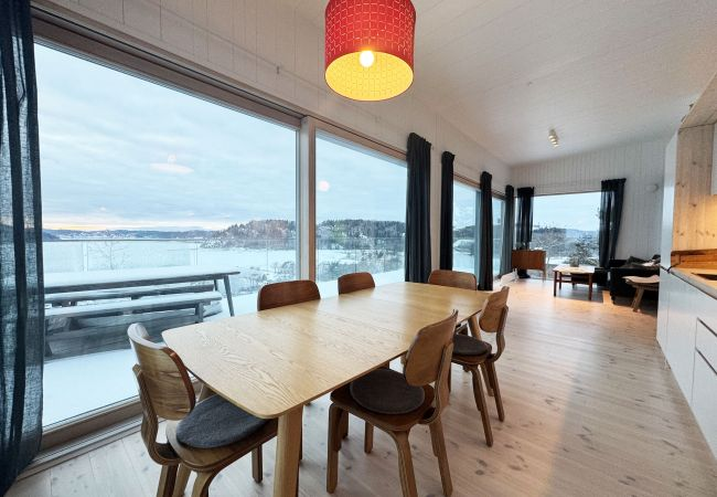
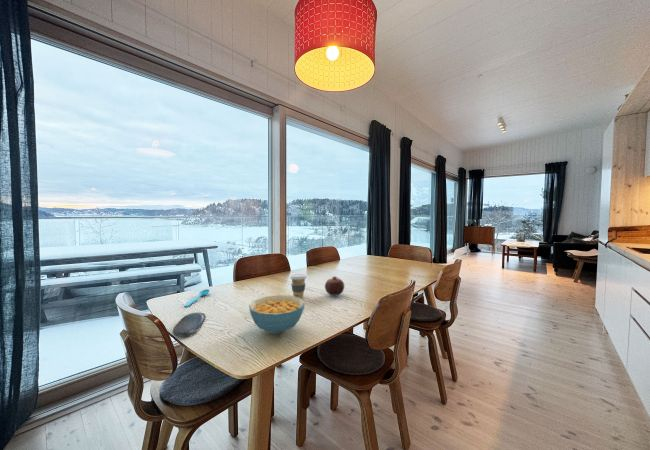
+ oval tray [172,312,207,338]
+ coffee cup [289,273,308,299]
+ fruit [324,275,345,297]
+ cereal bowl [248,294,306,335]
+ spoon [183,288,211,308]
